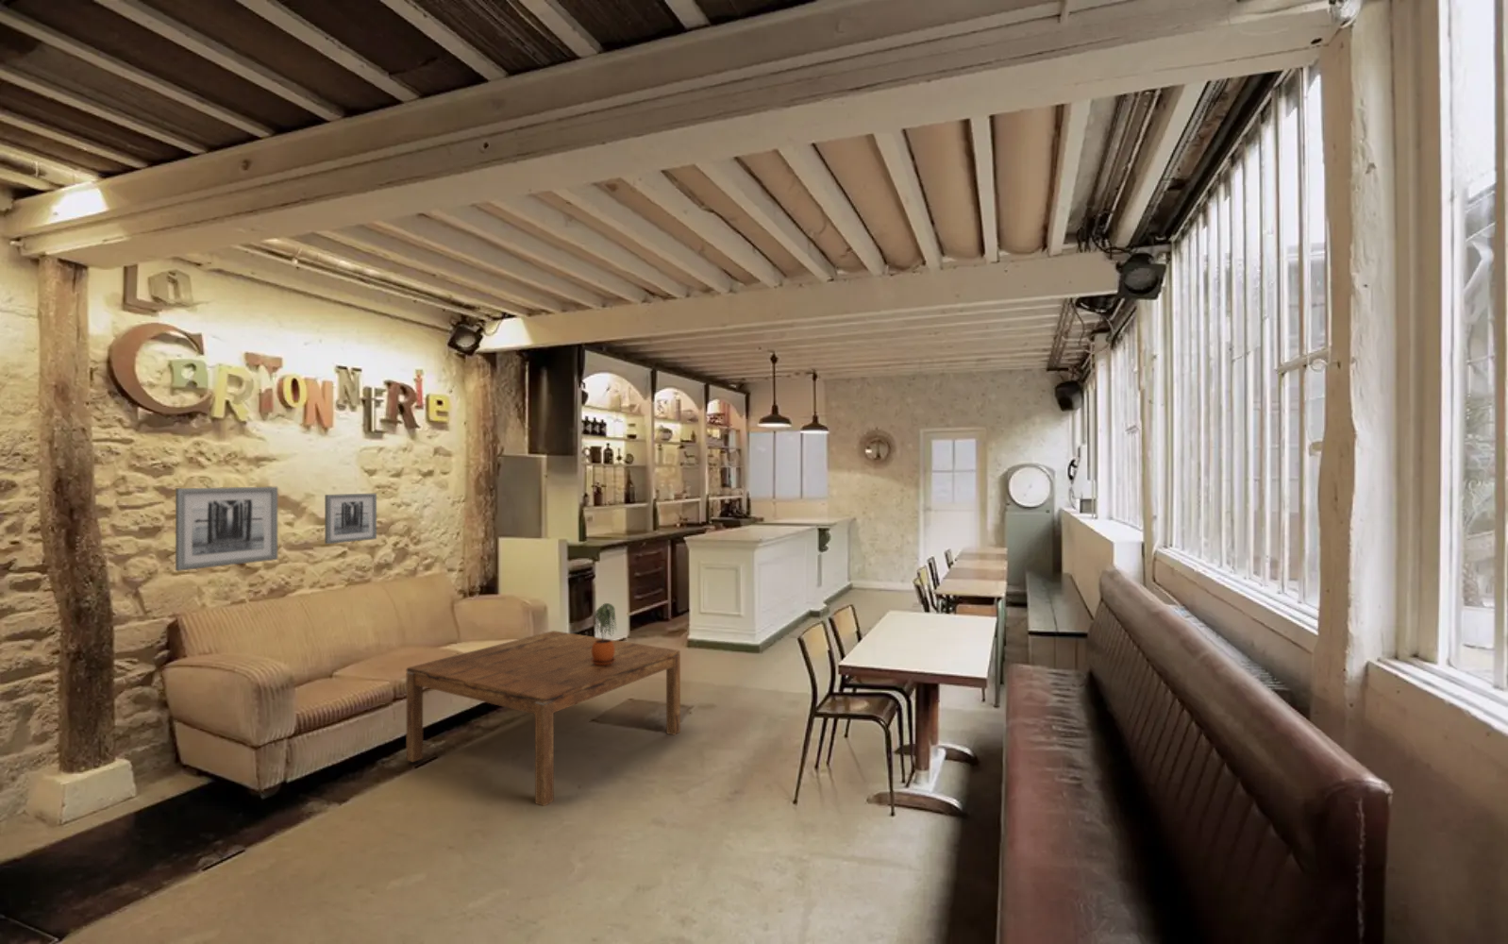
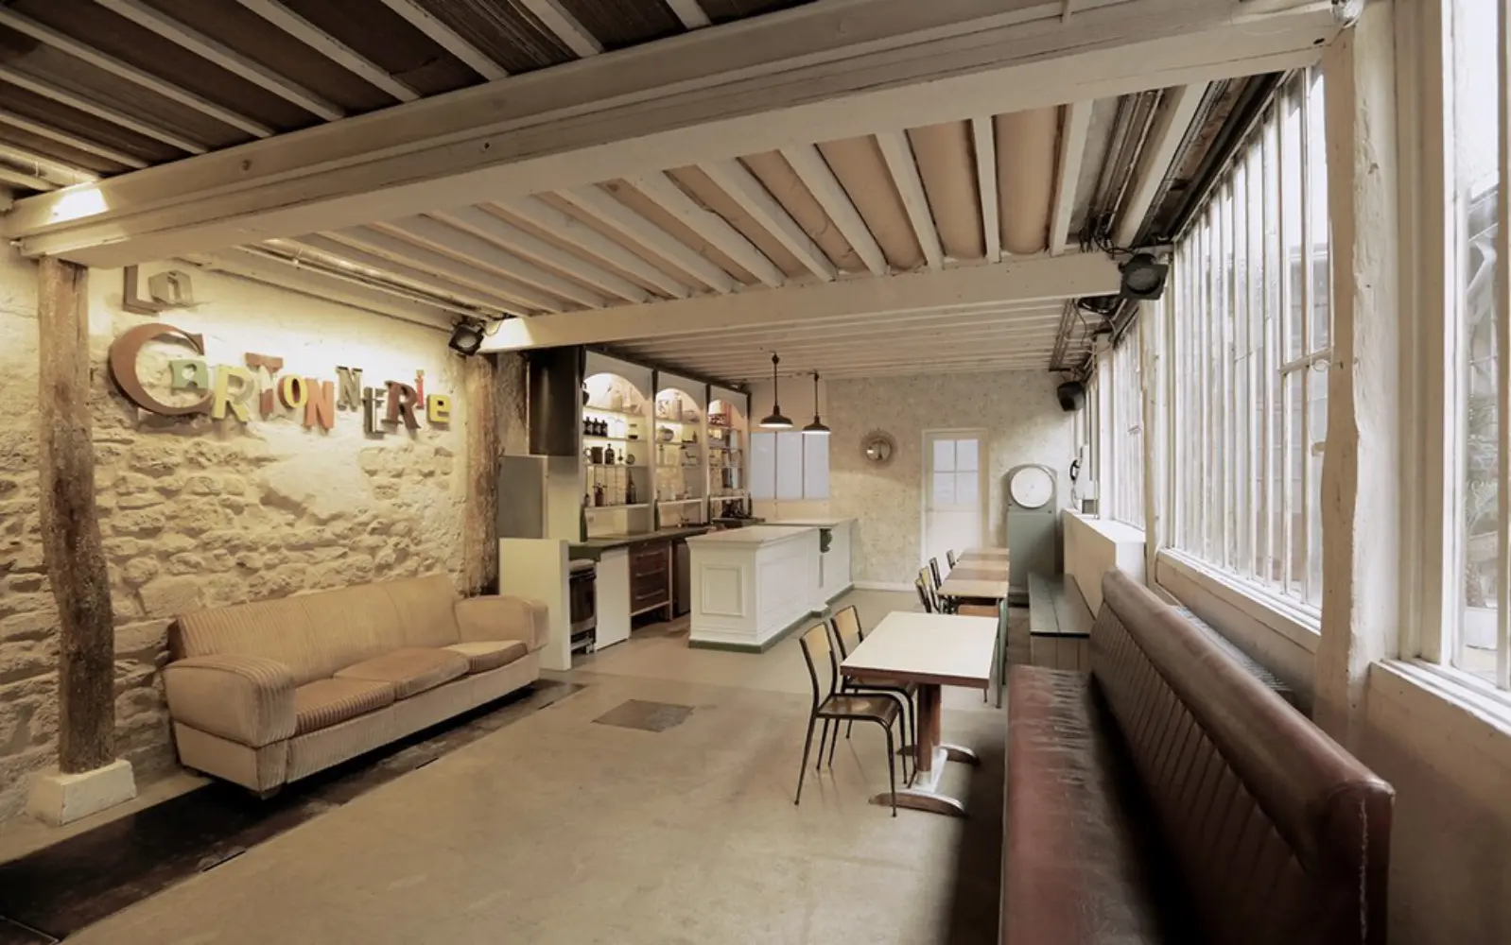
- wall art [324,493,377,545]
- wall art [175,486,278,572]
- coffee table [406,630,682,807]
- potted plant [591,603,619,666]
